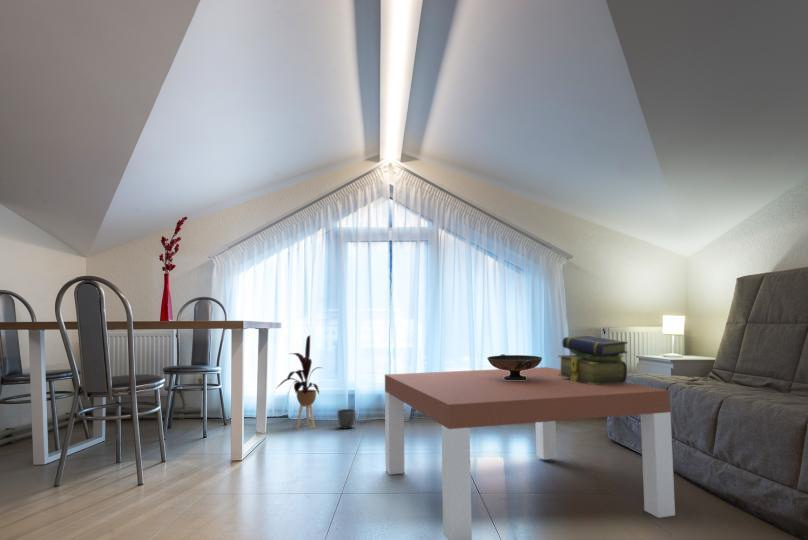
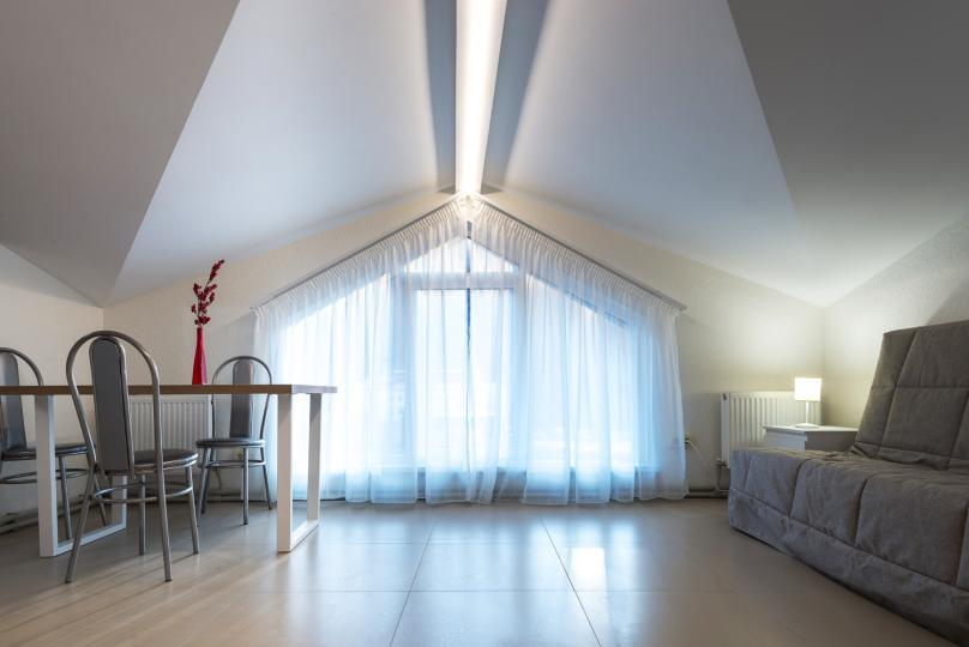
- planter [336,408,356,430]
- stack of books [557,334,629,385]
- decorative bowl [487,353,543,380]
- house plant [276,334,322,430]
- coffee table [384,366,676,540]
